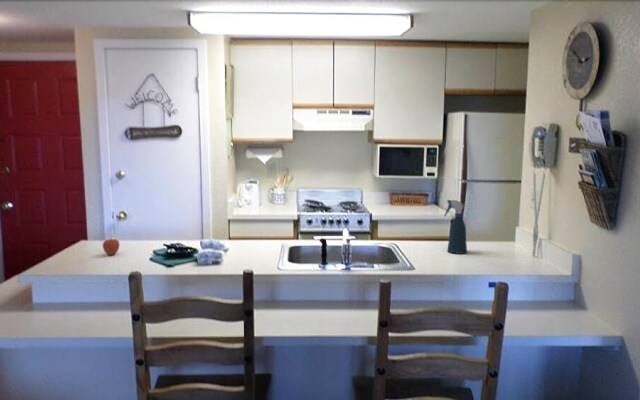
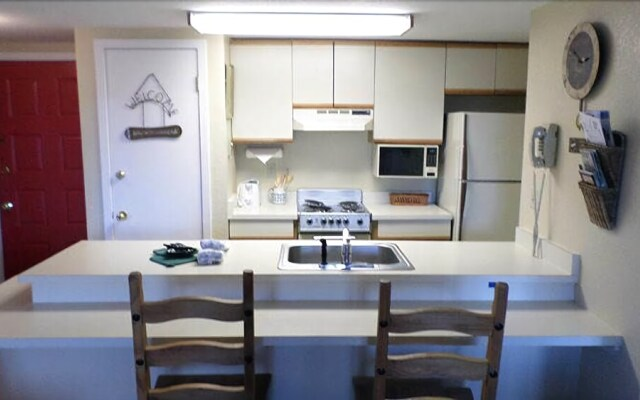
- spray bottle [443,199,468,255]
- fruit [102,235,120,256]
